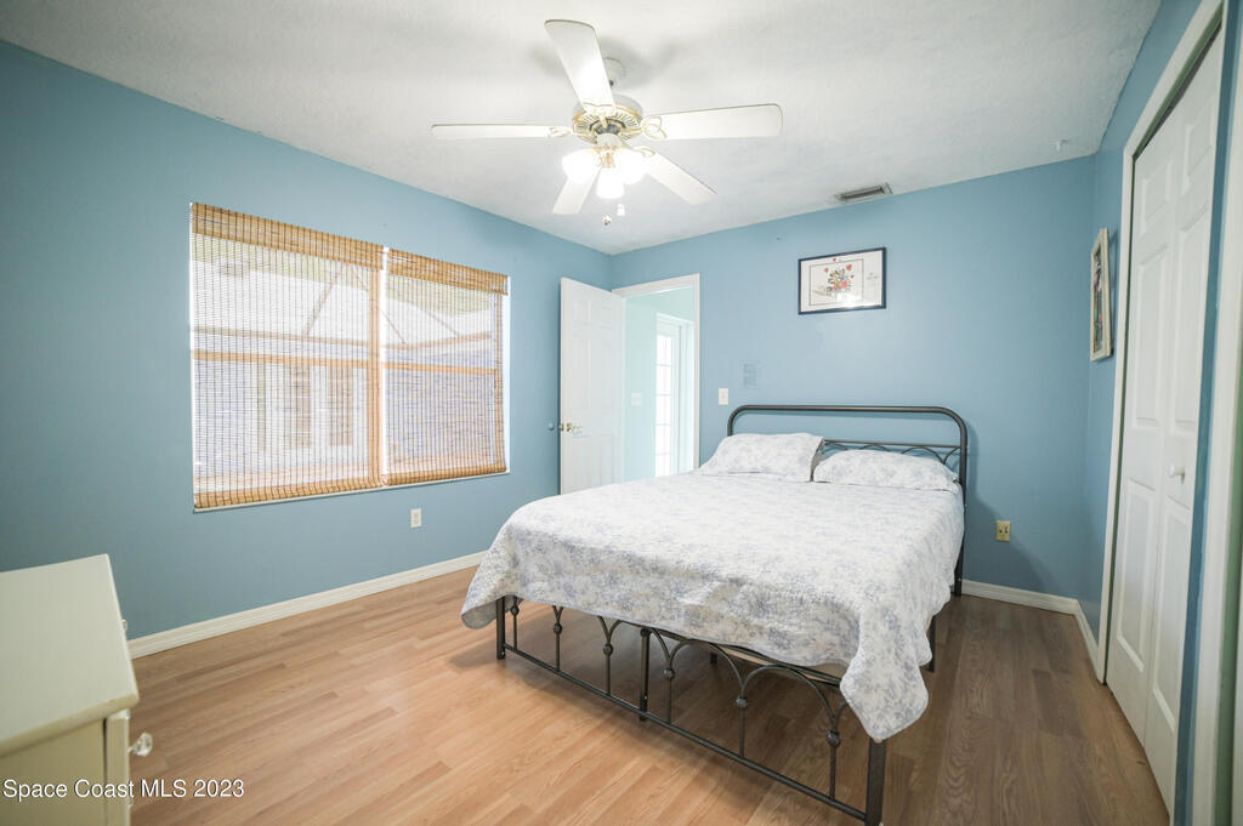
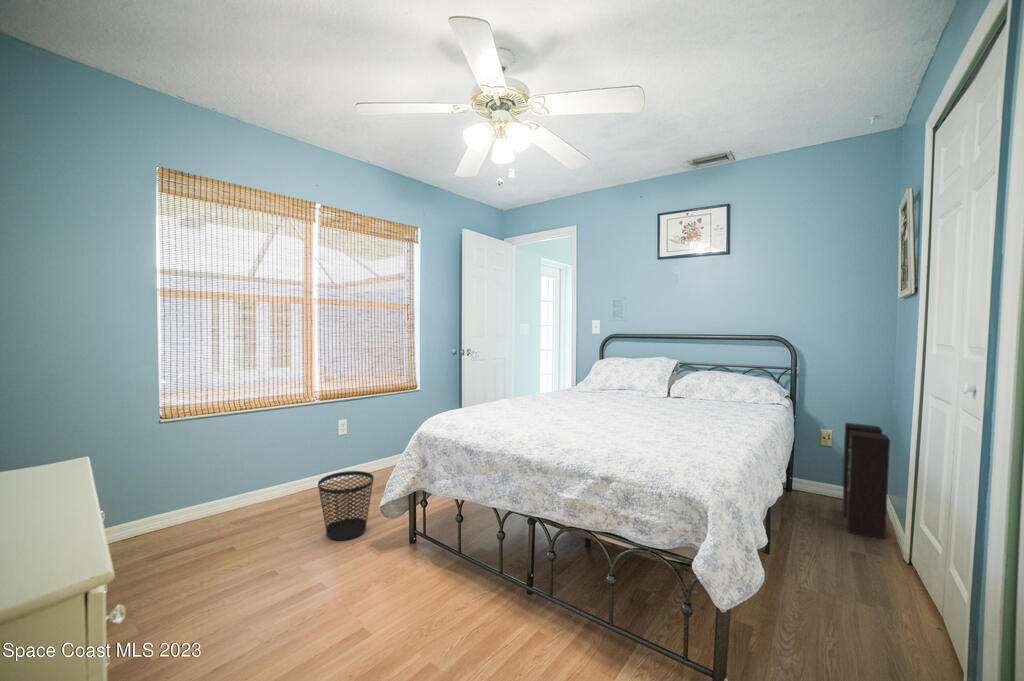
+ stereo [841,422,891,540]
+ wastebasket [317,470,375,542]
